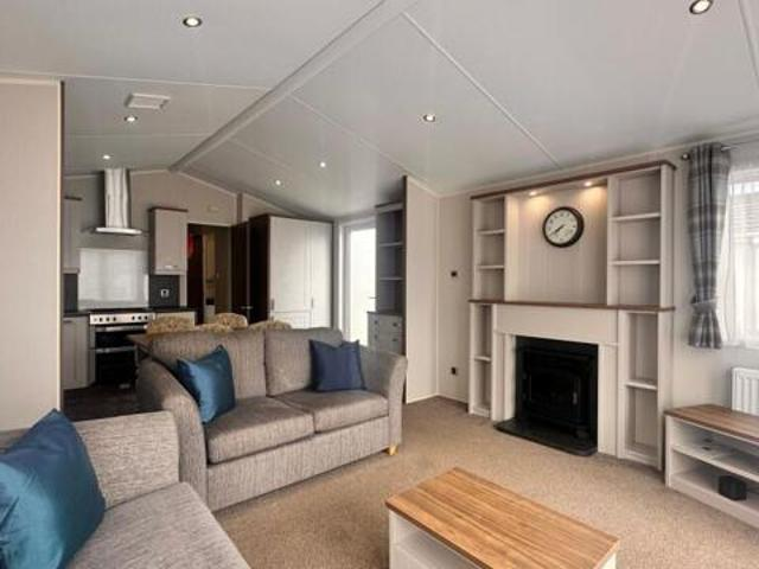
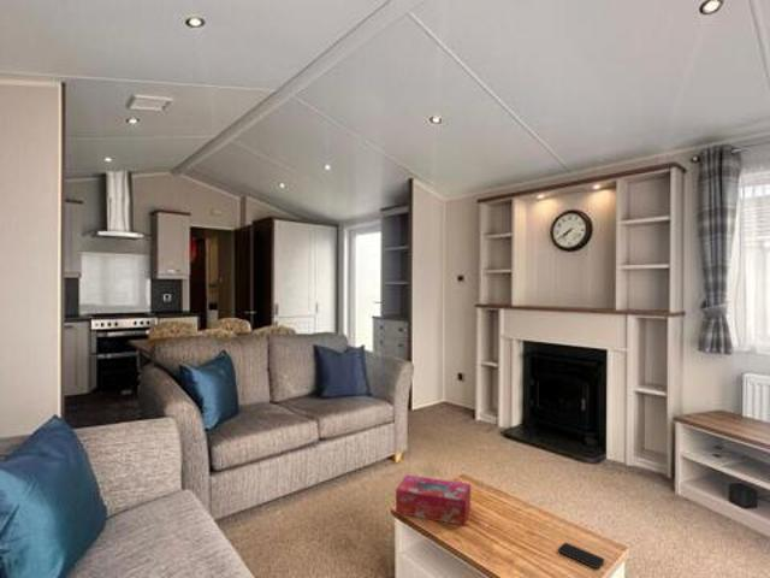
+ smartphone [557,542,605,570]
+ tissue box [395,473,472,526]
